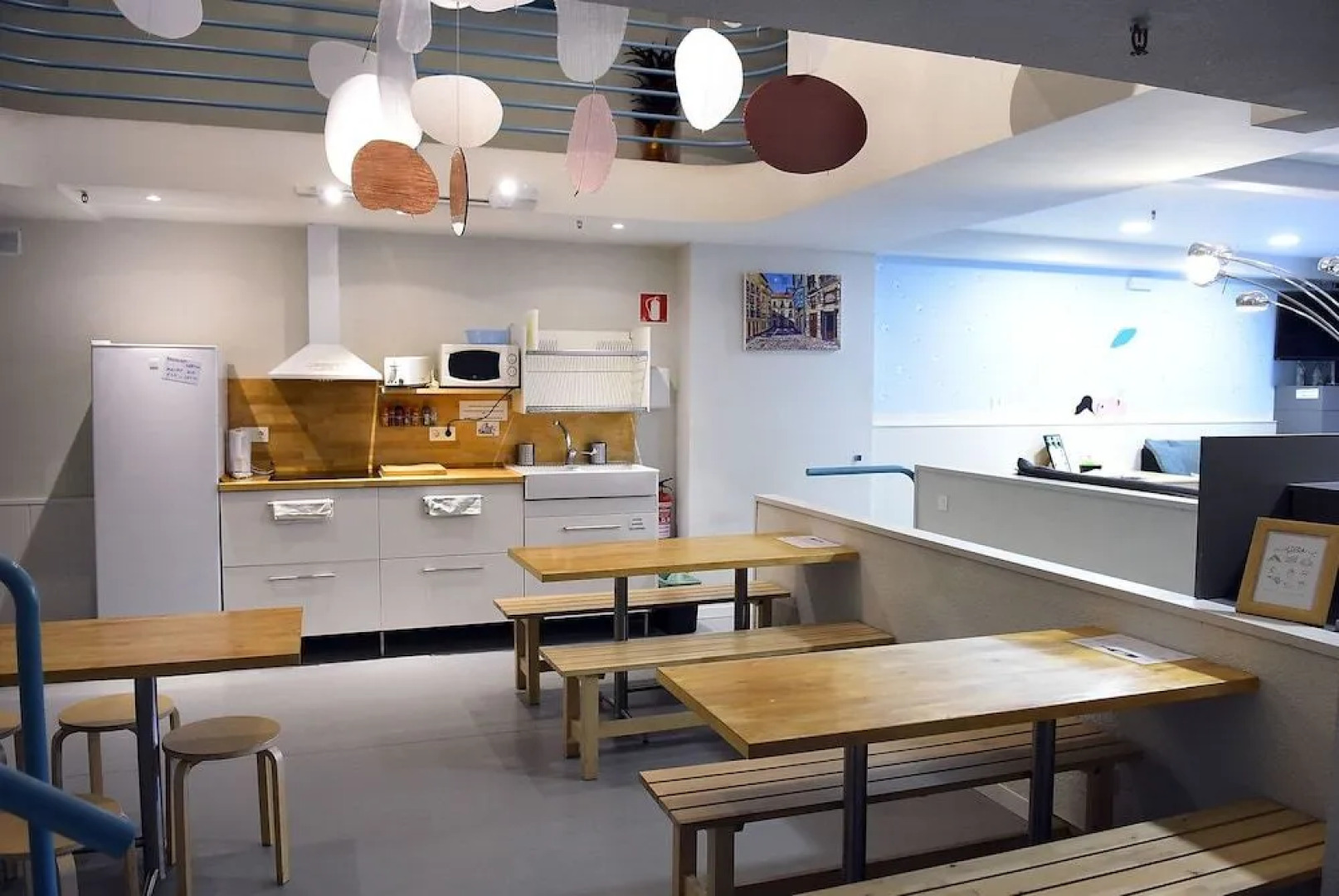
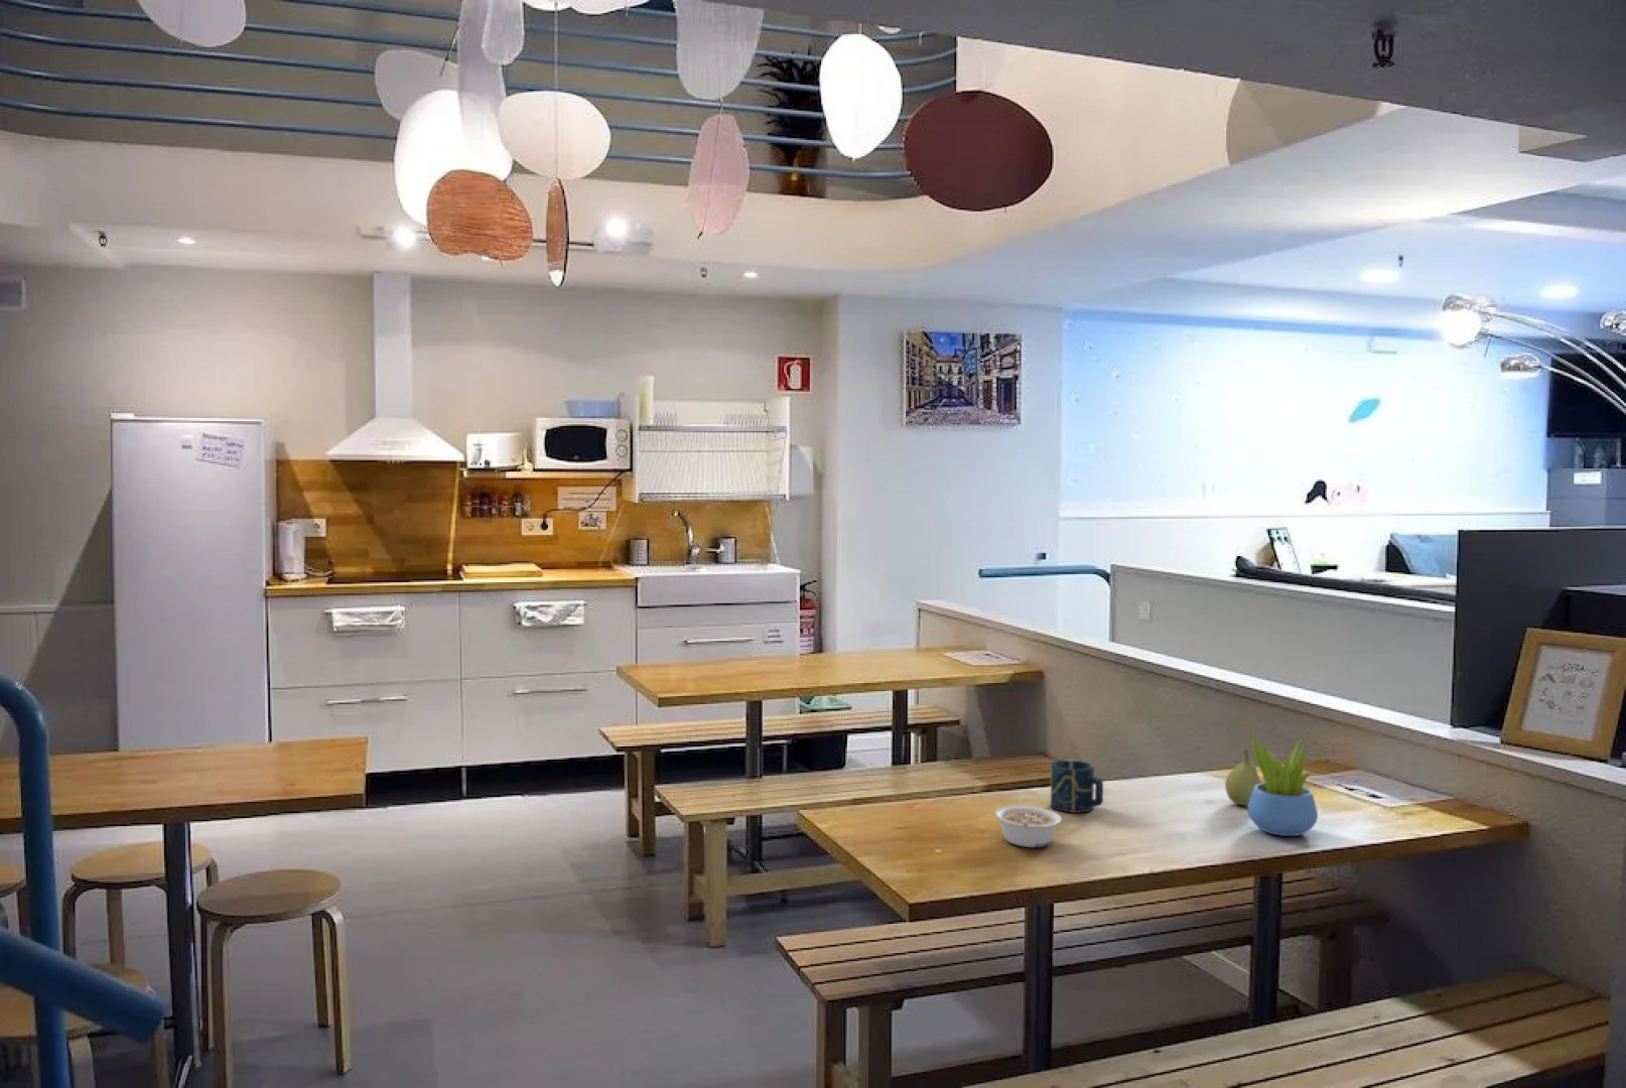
+ succulent plant [1247,730,1319,837]
+ fruit [1224,748,1263,806]
+ cup [1049,759,1104,814]
+ legume [993,805,1063,849]
